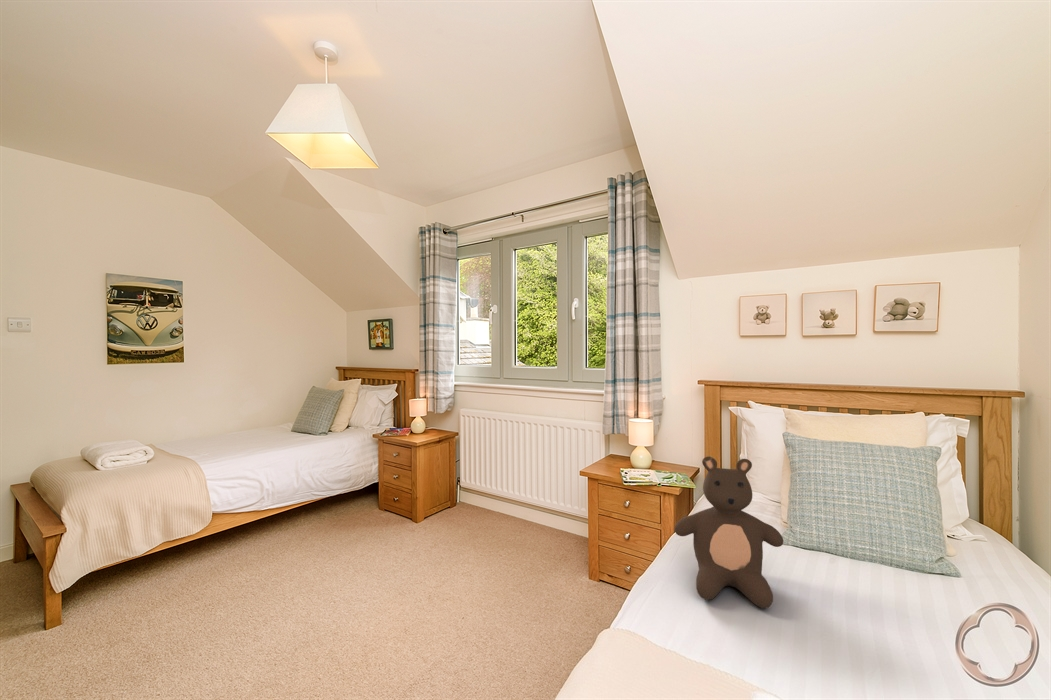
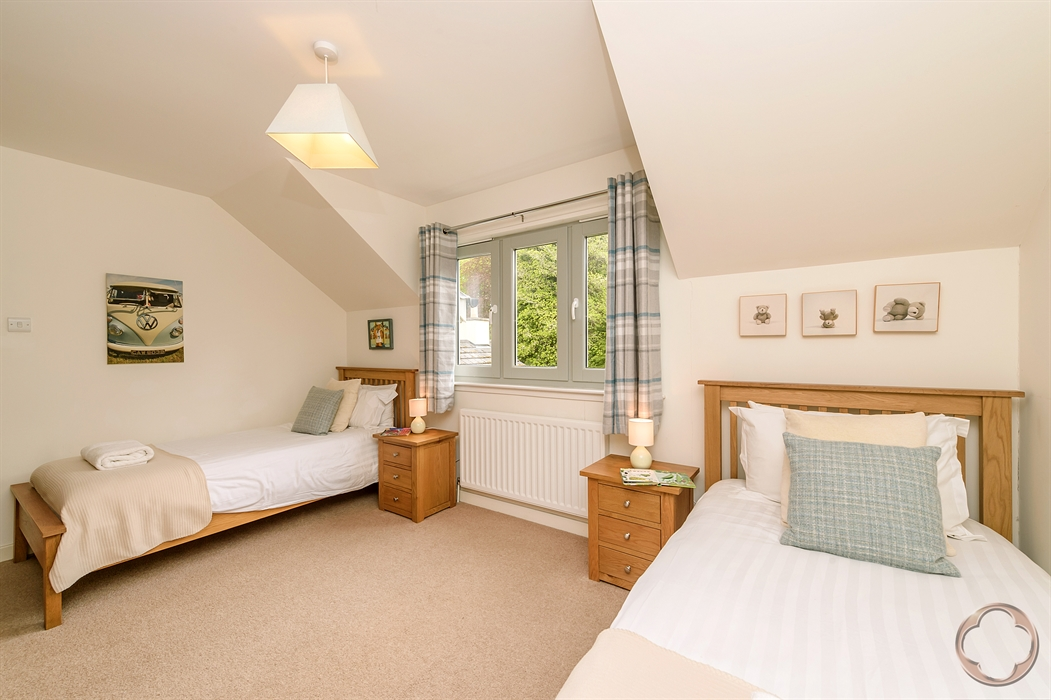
- teddy bear [673,455,784,609]
